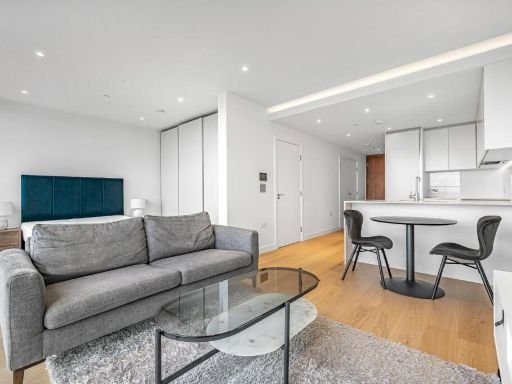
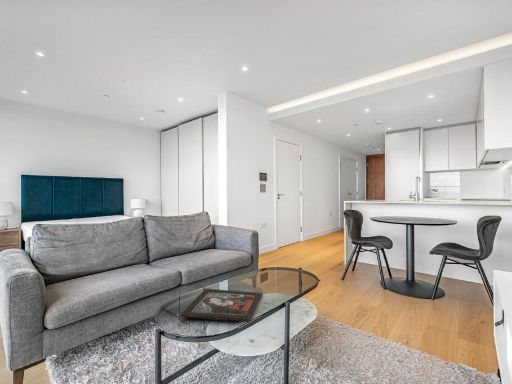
+ religious icon [179,288,264,323]
